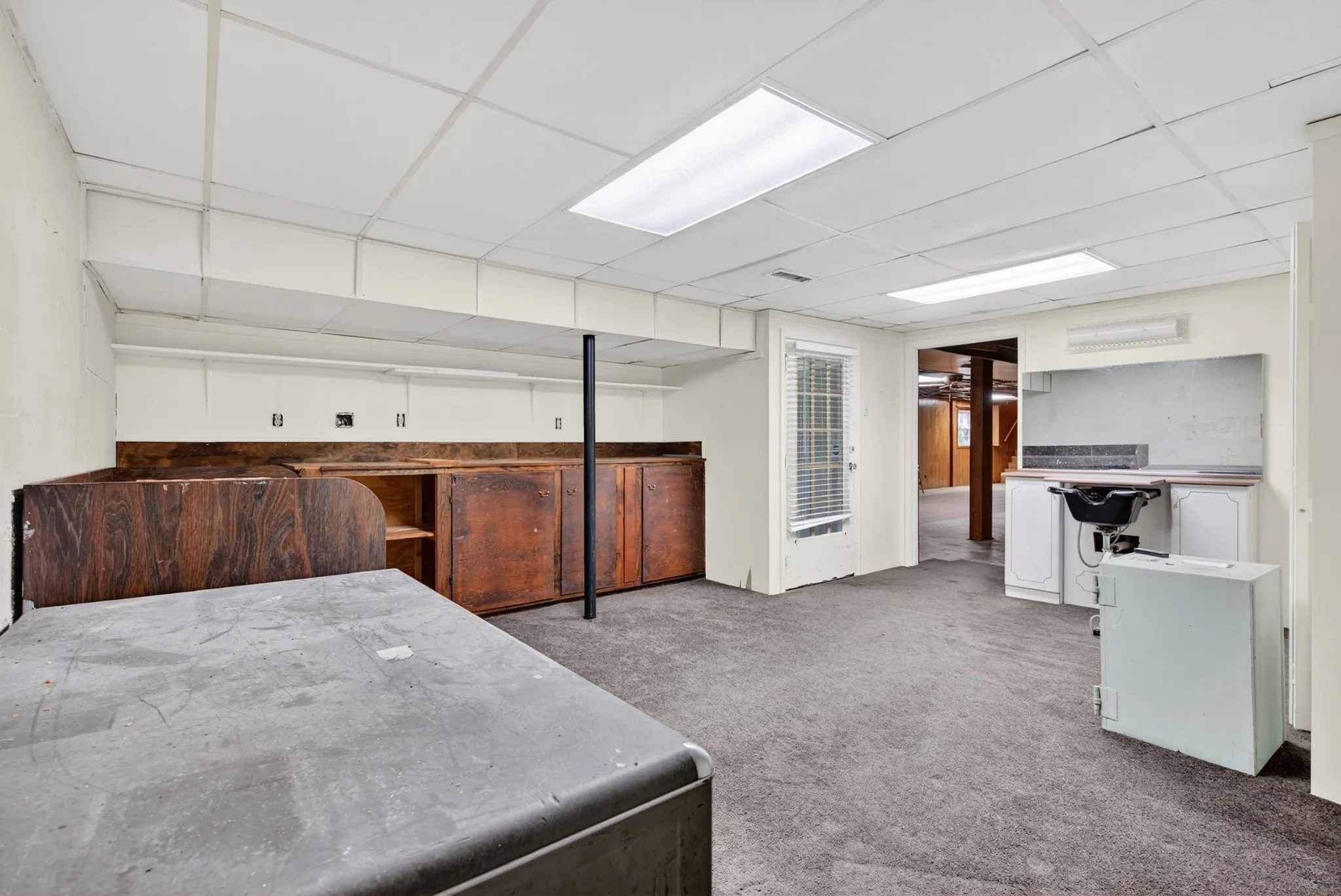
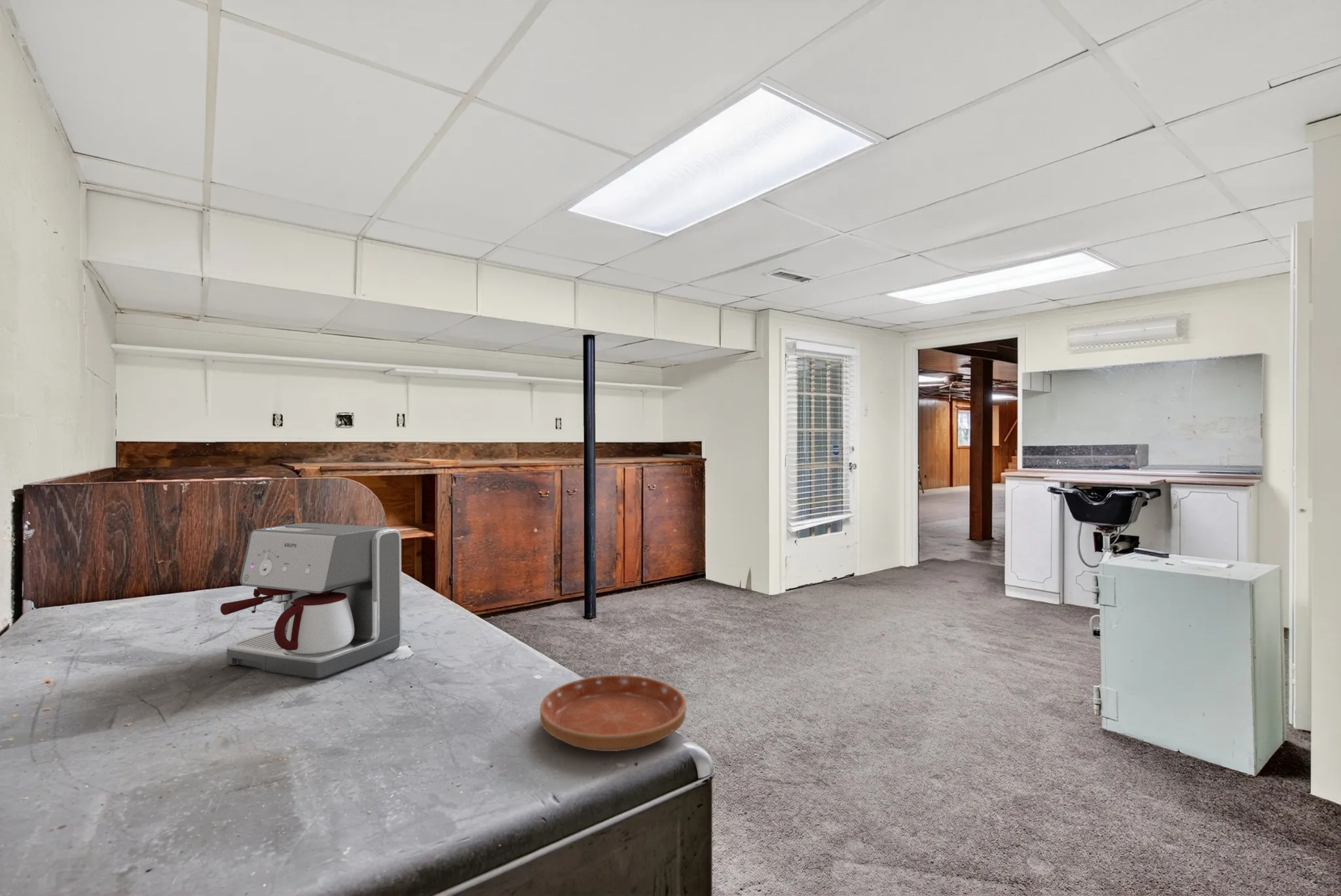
+ coffee maker [220,522,402,679]
+ saucer [540,674,687,752]
